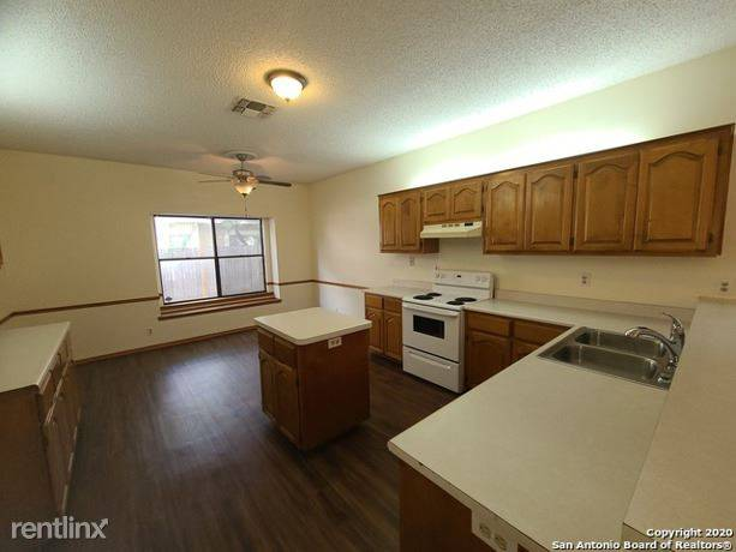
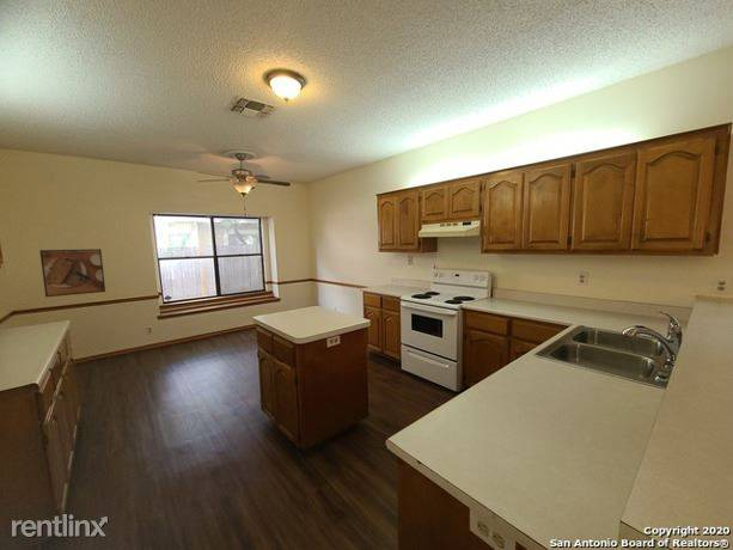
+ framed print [38,248,106,298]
